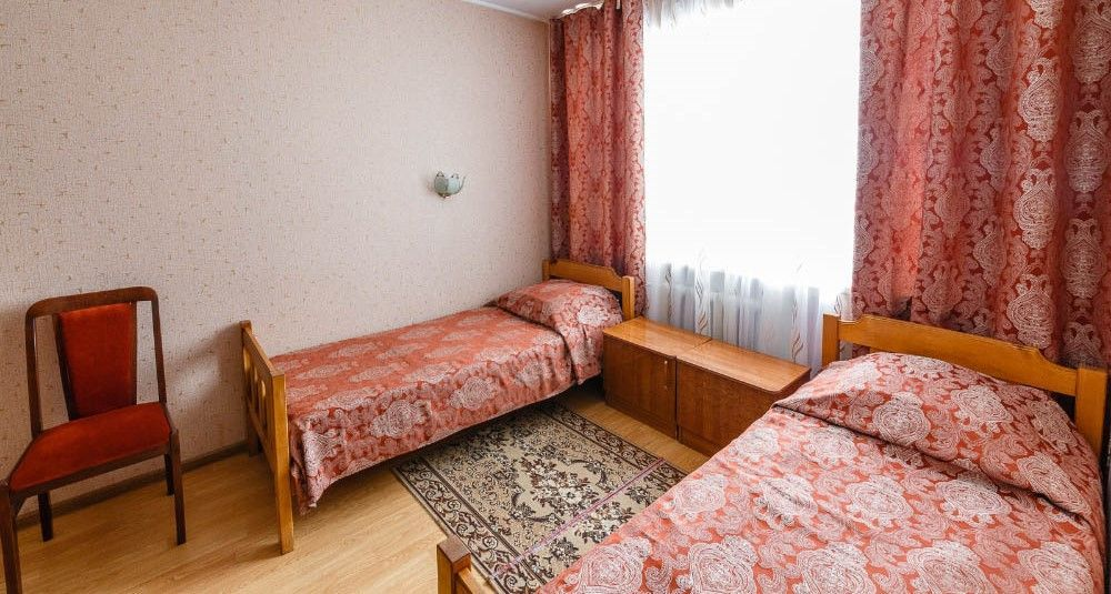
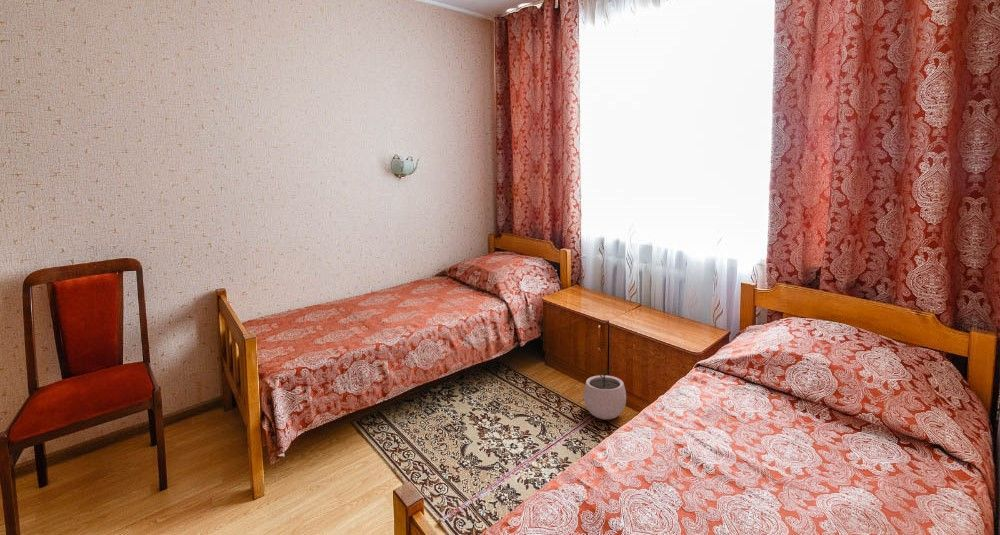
+ plant pot [583,367,627,420]
